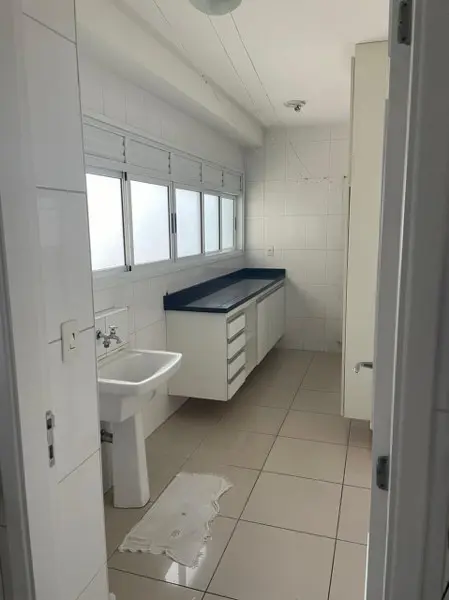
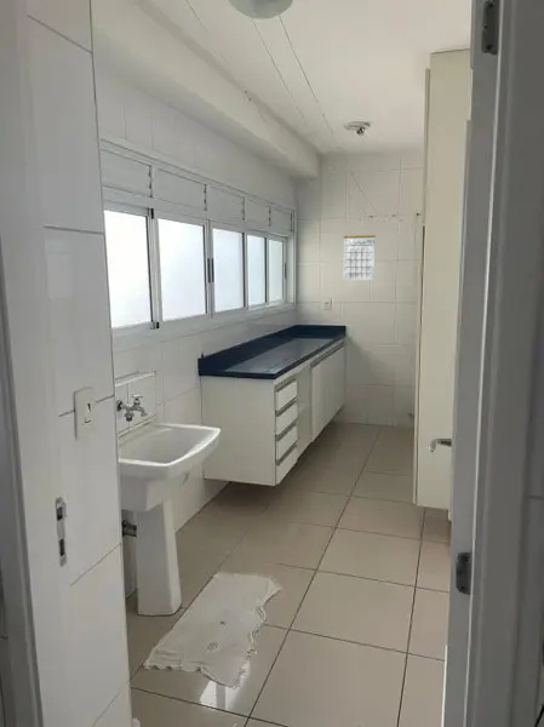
+ calendar [342,225,377,281]
